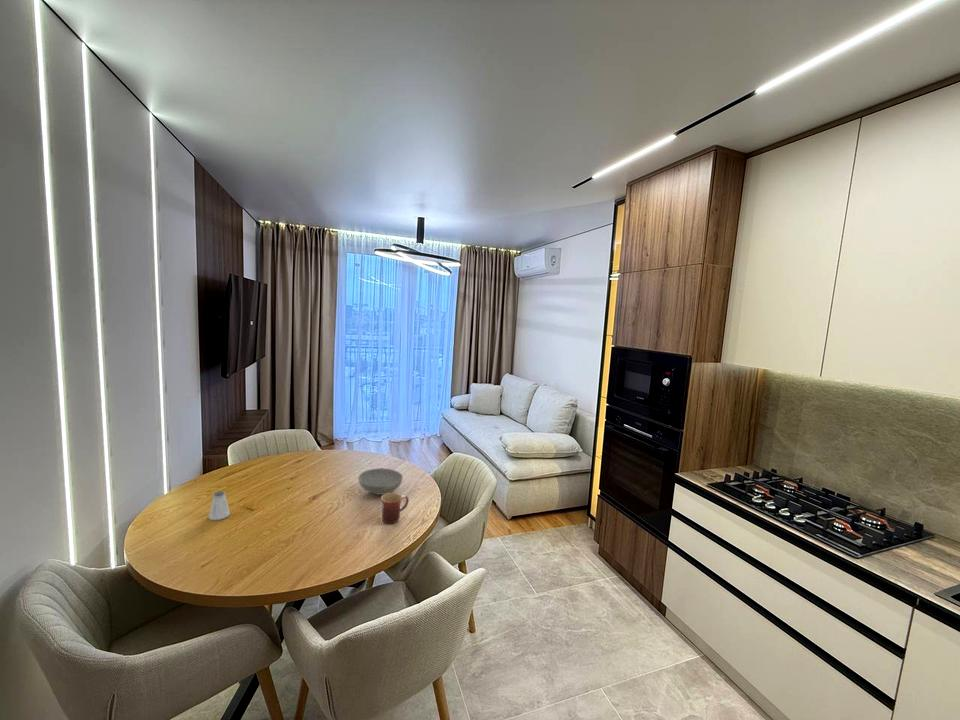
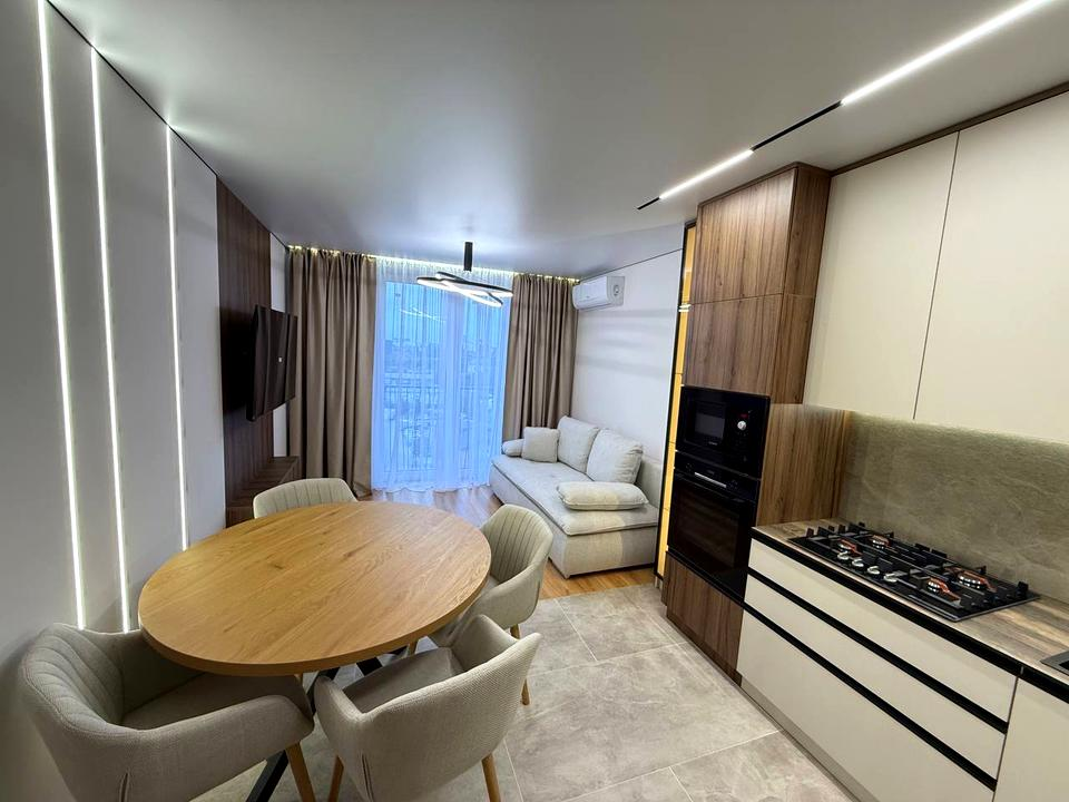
- saltshaker [208,490,231,521]
- mug [380,492,410,525]
- bowl [357,467,404,496]
